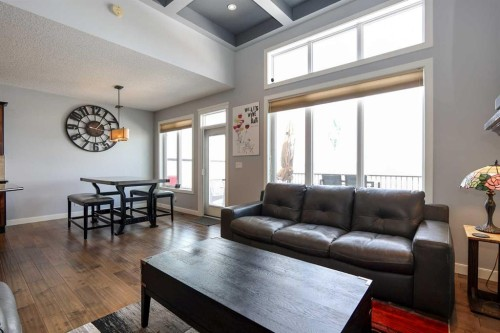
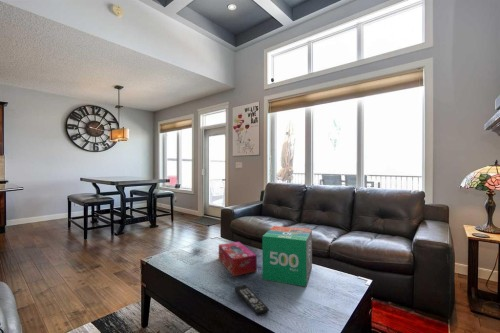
+ remote control [234,284,270,317]
+ tissue box [218,241,258,277]
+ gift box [261,225,313,288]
